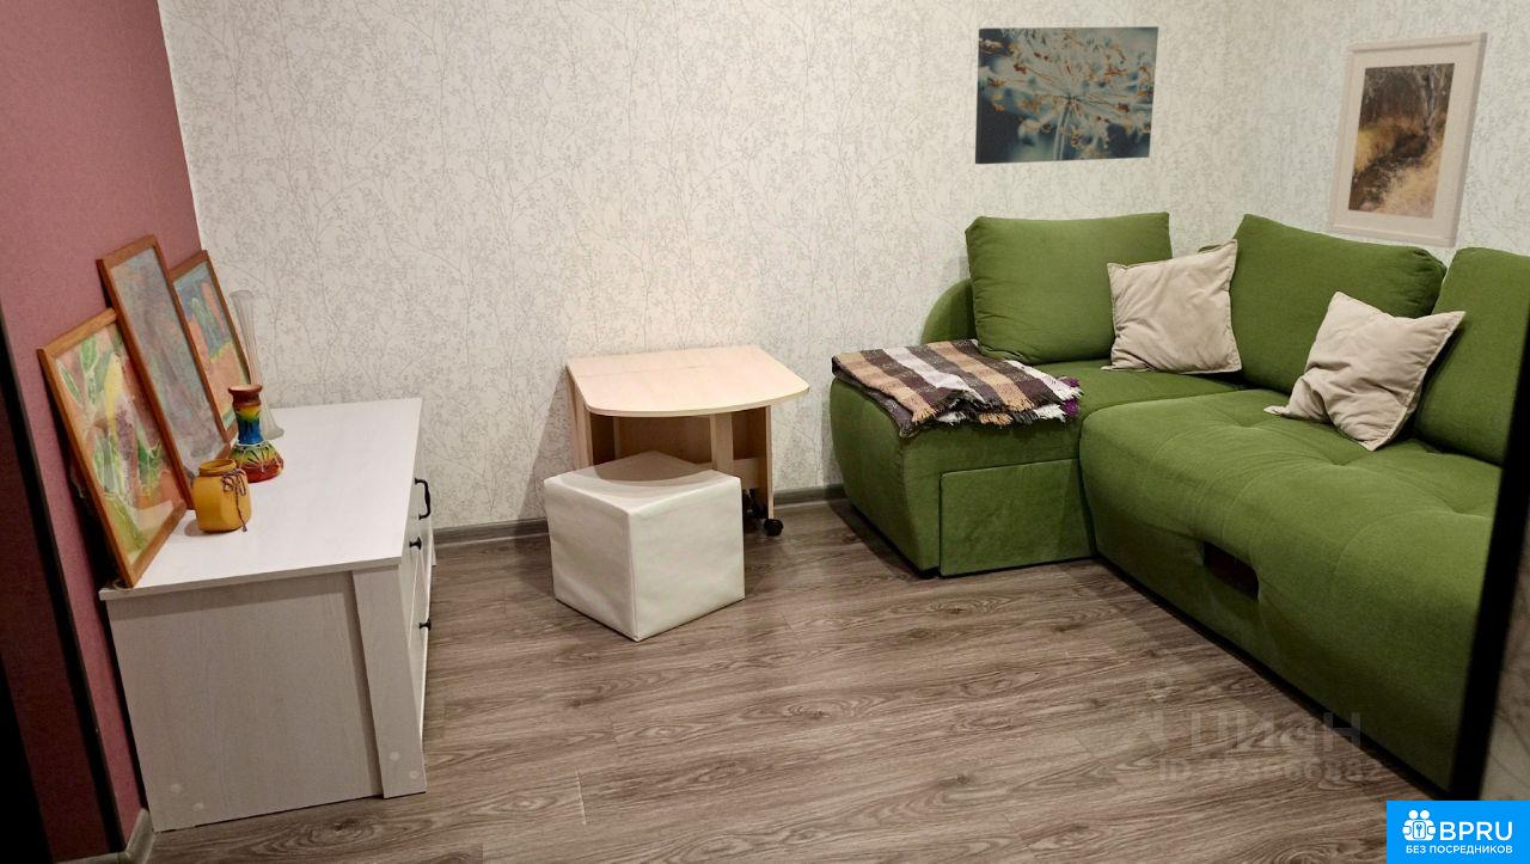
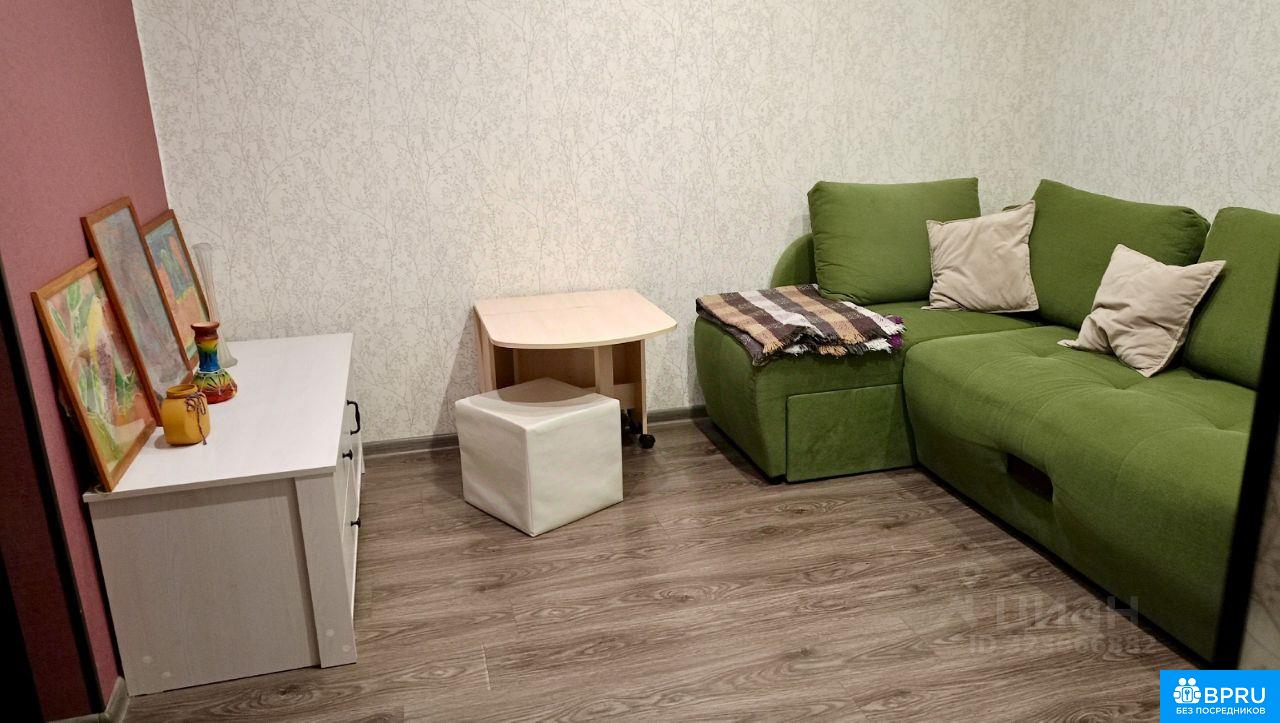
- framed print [1326,30,1489,250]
- wall art [974,25,1159,165]
